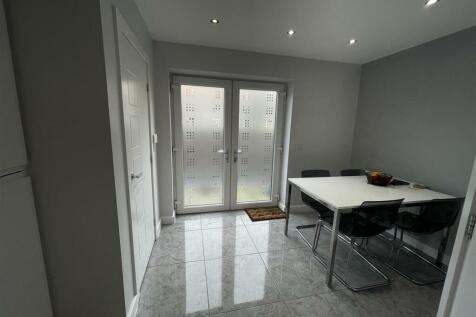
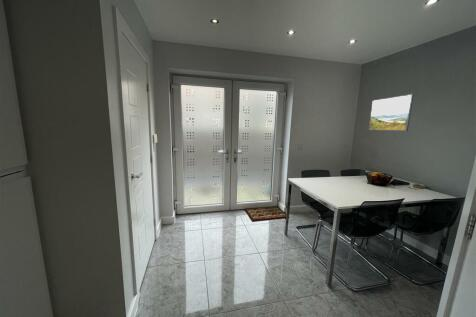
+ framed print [367,93,415,132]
